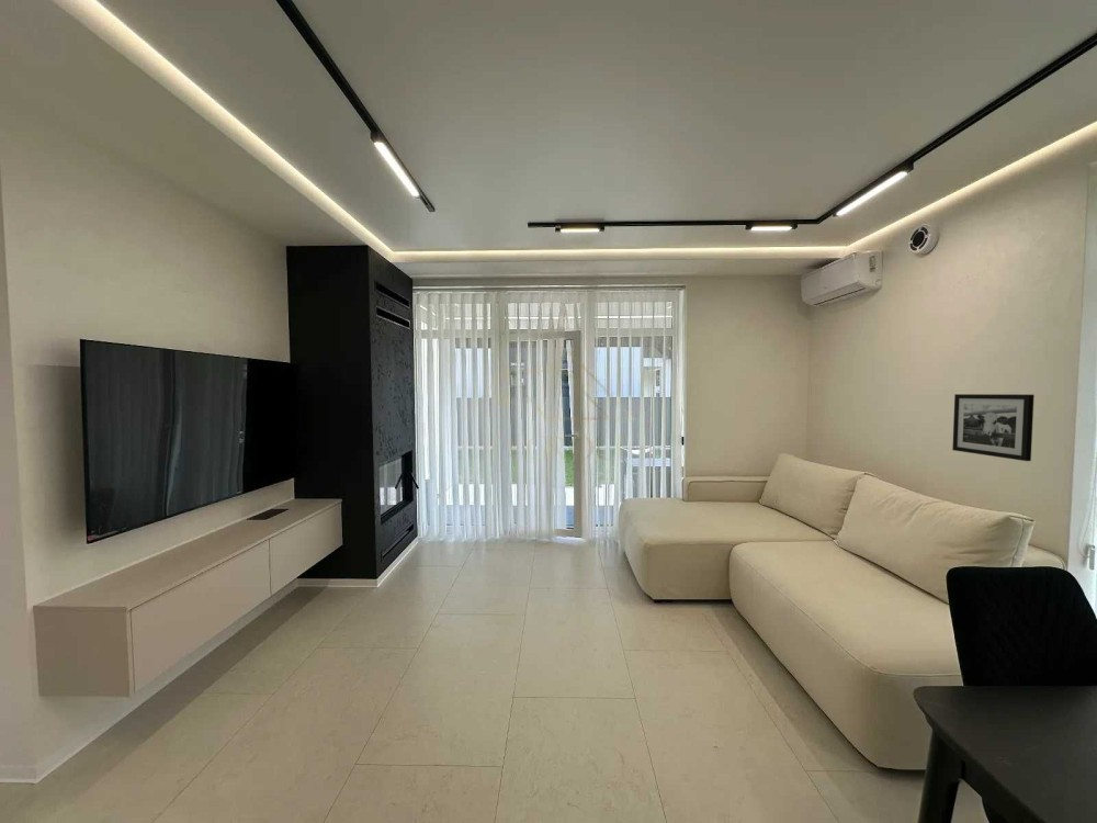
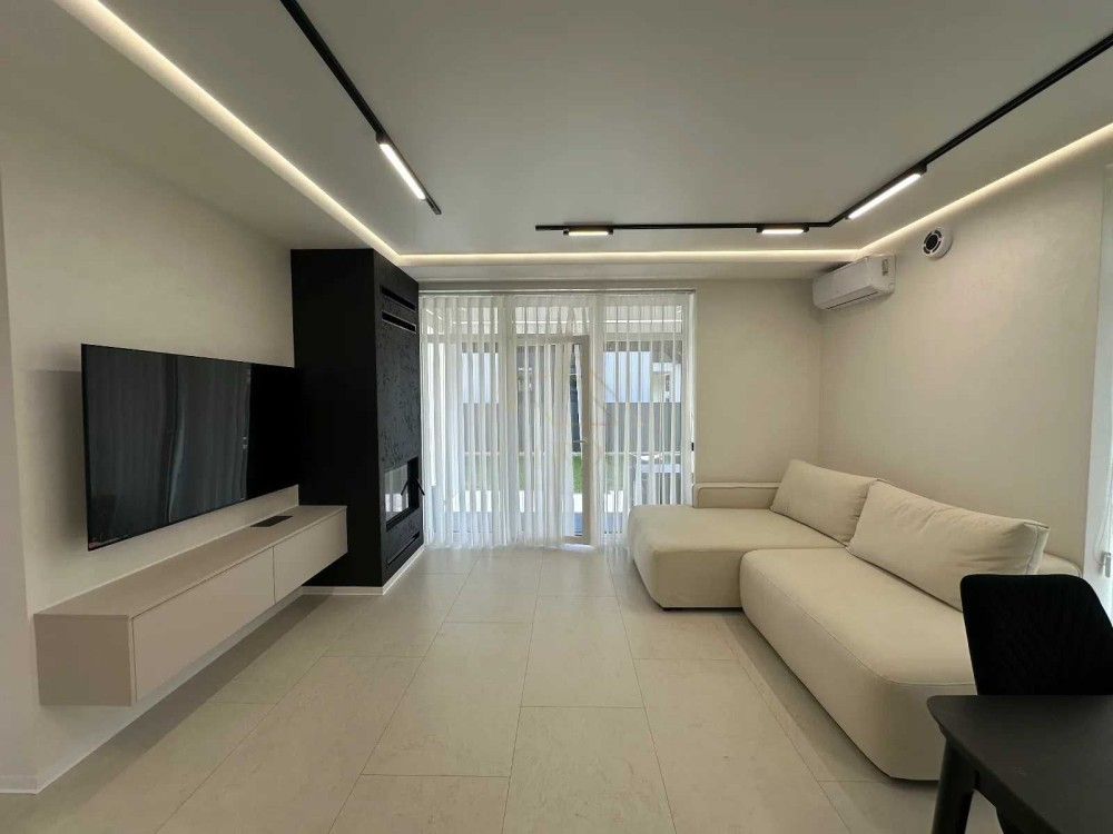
- picture frame [951,393,1036,462]
